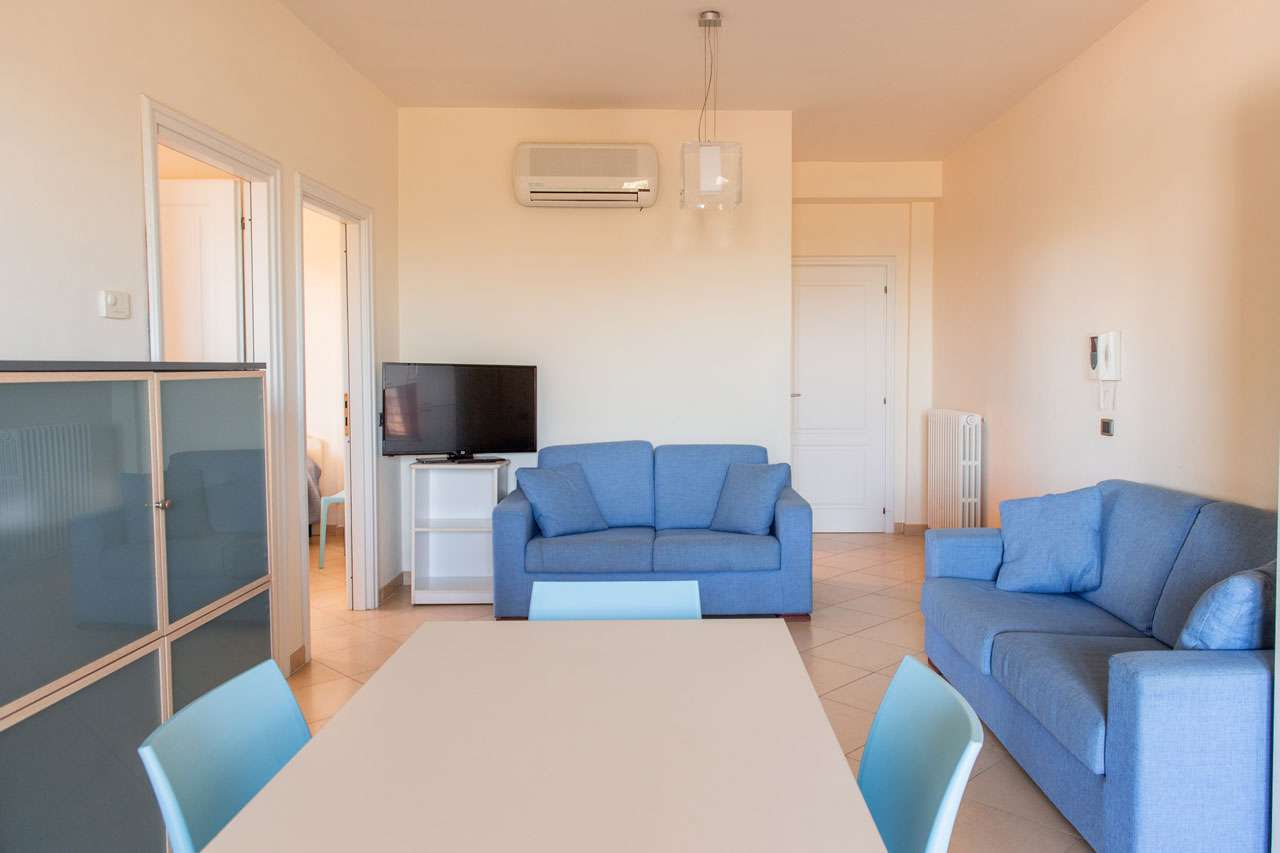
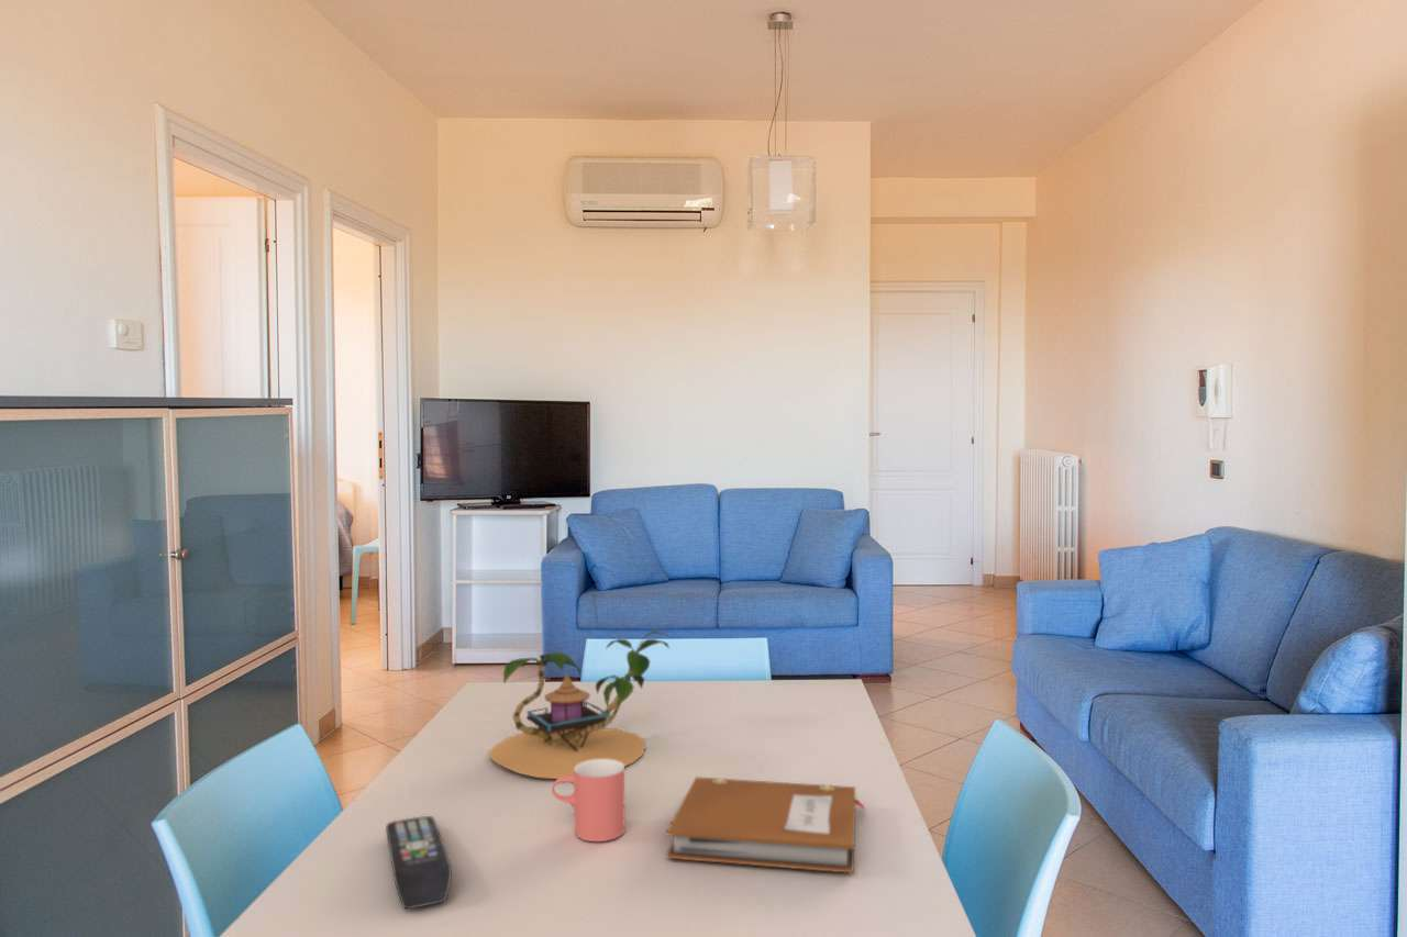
+ plant [488,629,671,780]
+ cup [551,759,627,843]
+ notebook [665,776,866,874]
+ remote control [385,815,453,911]
